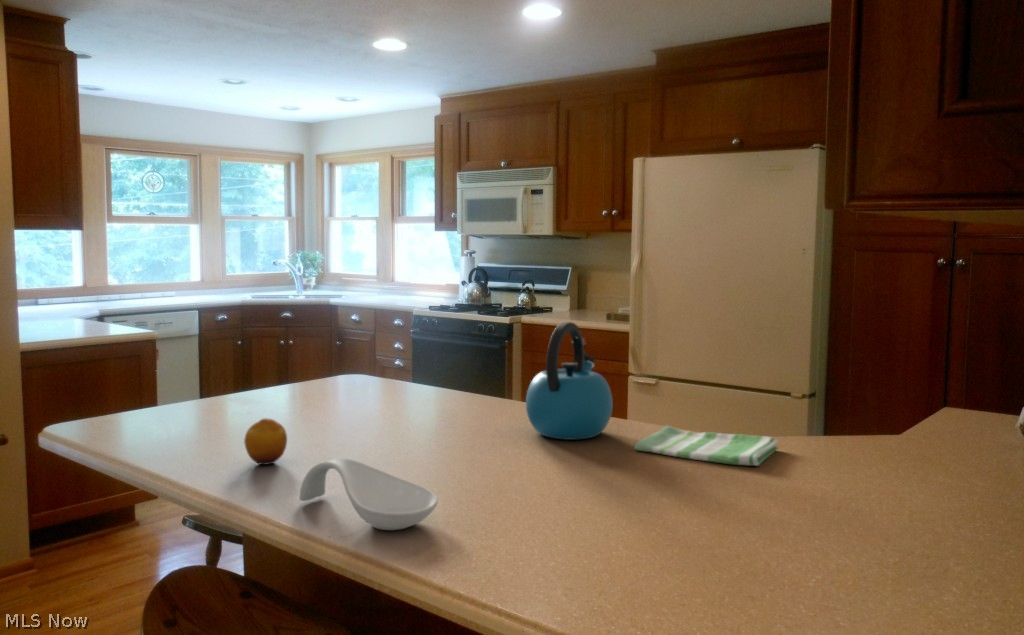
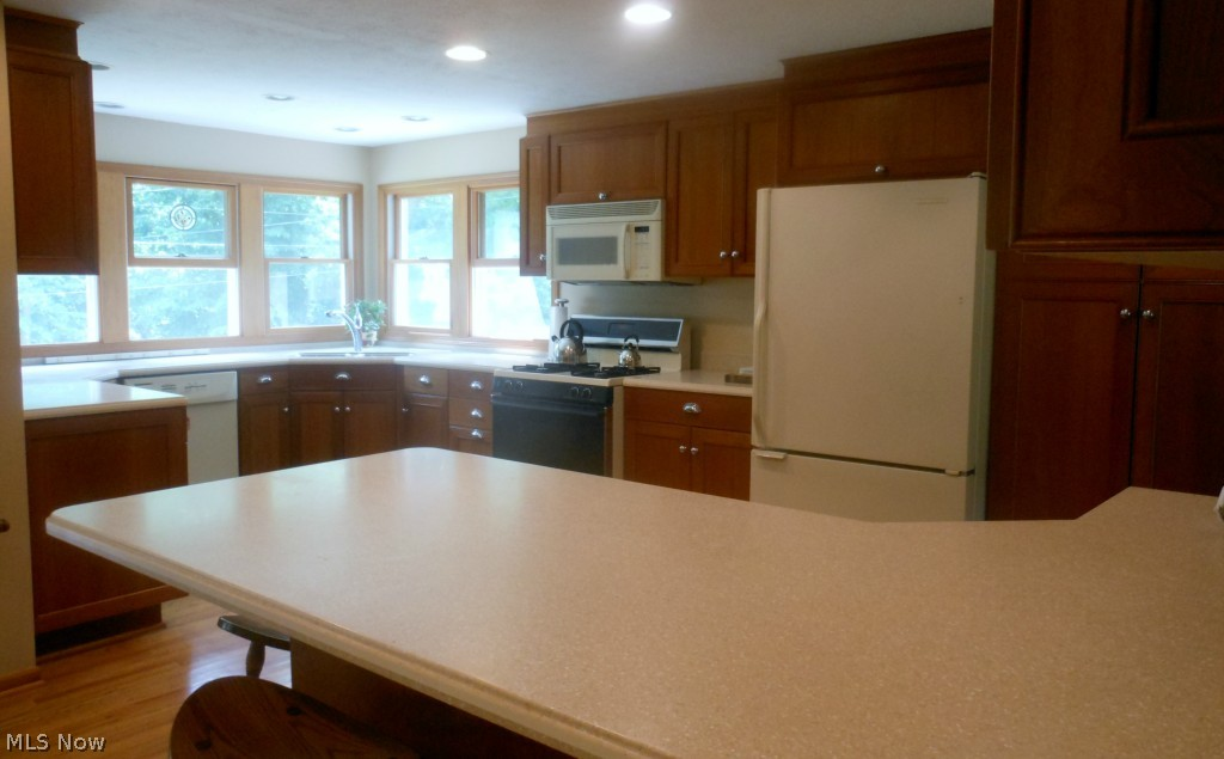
- dish towel [633,424,780,467]
- fruit [243,417,288,466]
- kettle [525,321,614,441]
- spoon rest [298,457,439,531]
